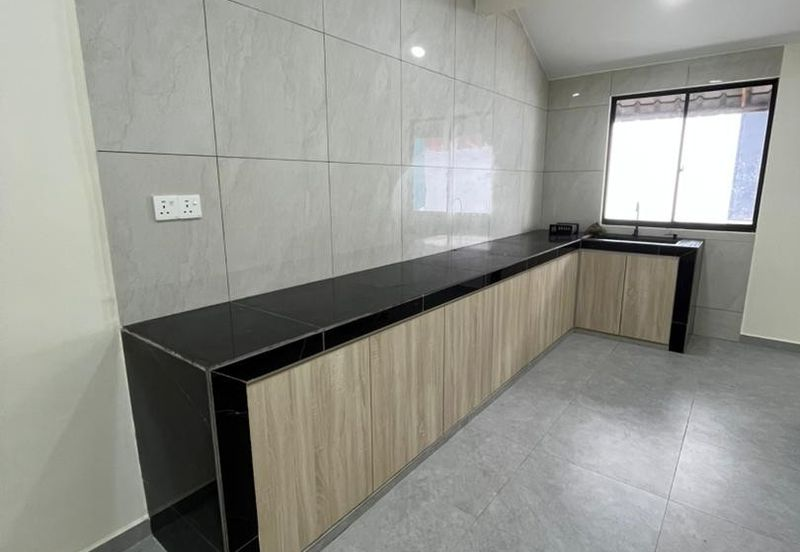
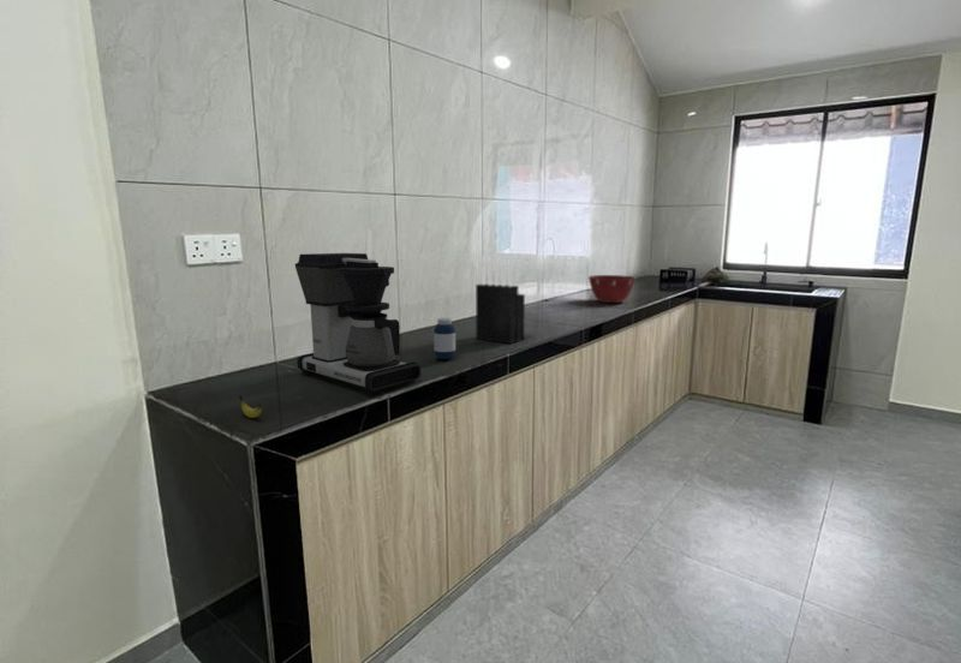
+ medicine bottle [432,317,456,360]
+ knife block [474,256,526,345]
+ mixing bowl [587,274,637,304]
+ coffee maker [294,252,422,395]
+ banana [238,395,263,419]
